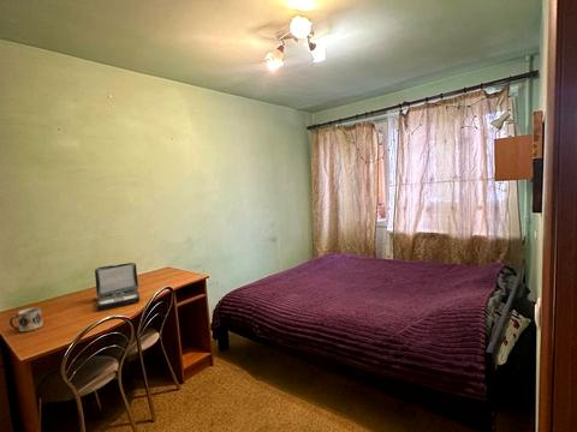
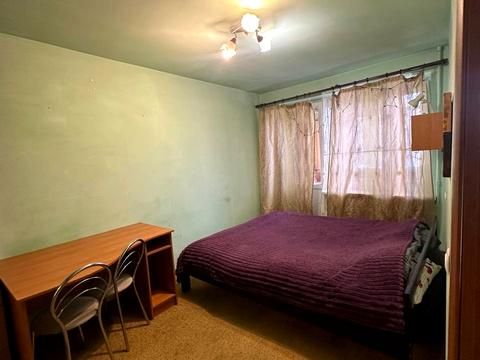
- laptop [91,262,141,311]
- mug [8,306,44,334]
